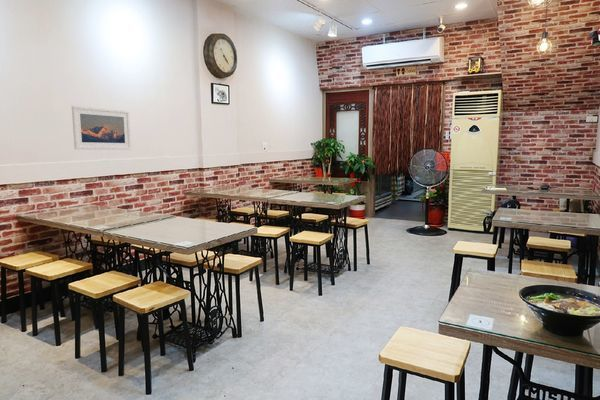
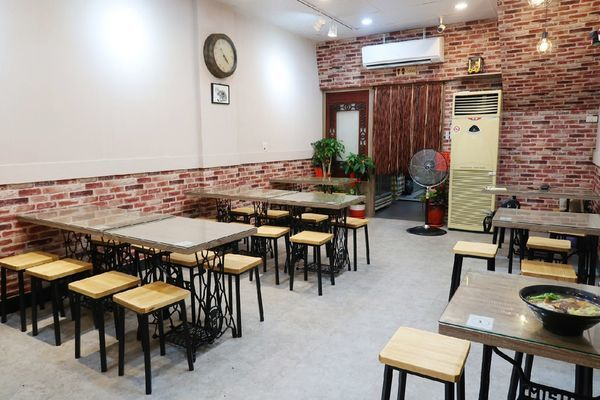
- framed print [71,105,132,151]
